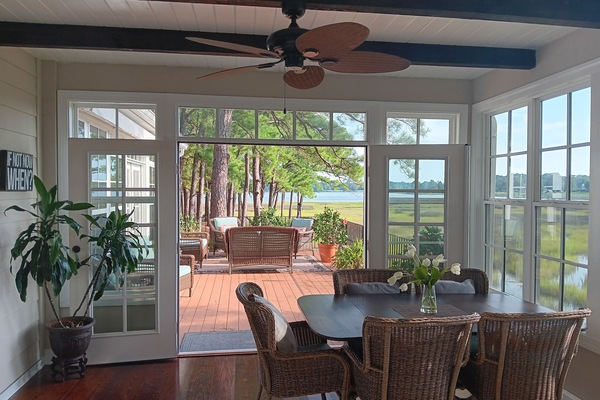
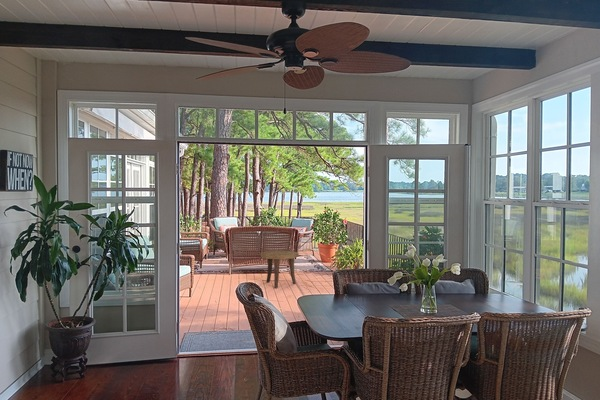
+ side table [260,249,300,289]
